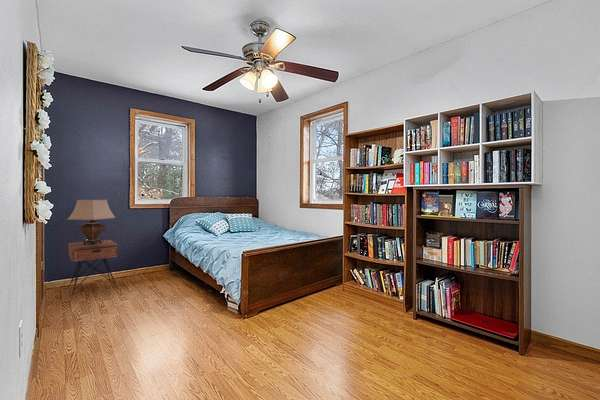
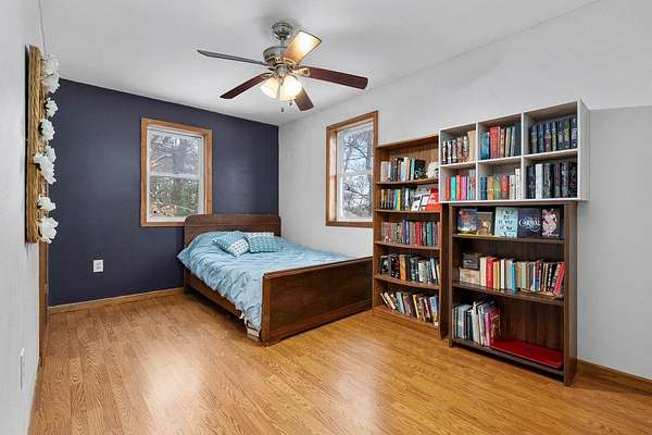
- nightstand [68,239,118,296]
- table lamp [67,199,117,245]
